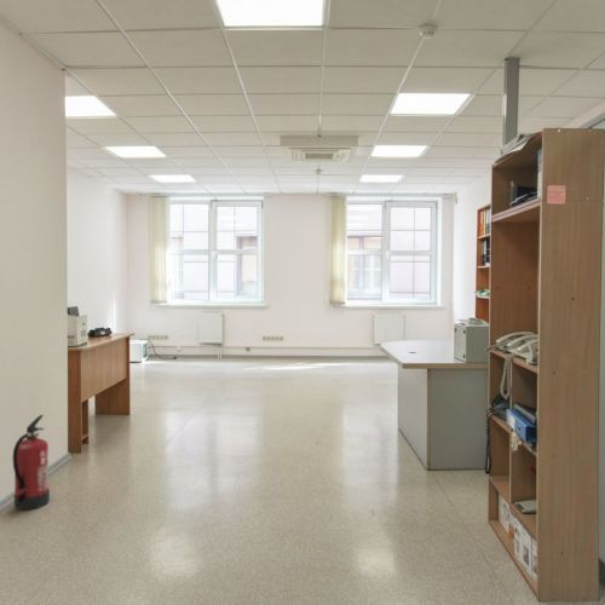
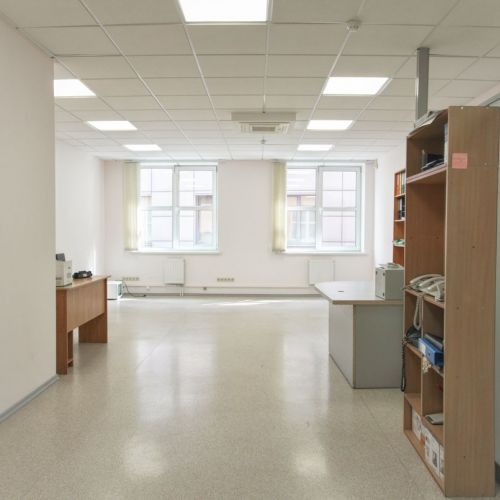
- fire extinguisher [12,414,51,511]
